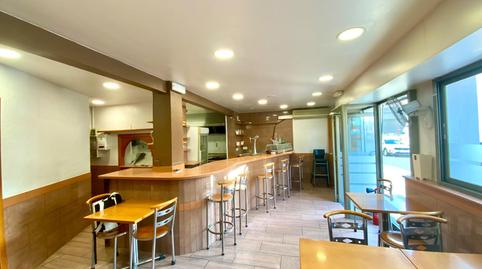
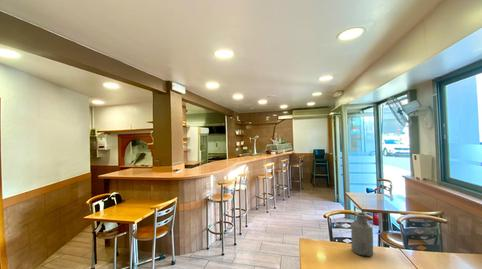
+ bottle [350,211,374,257]
